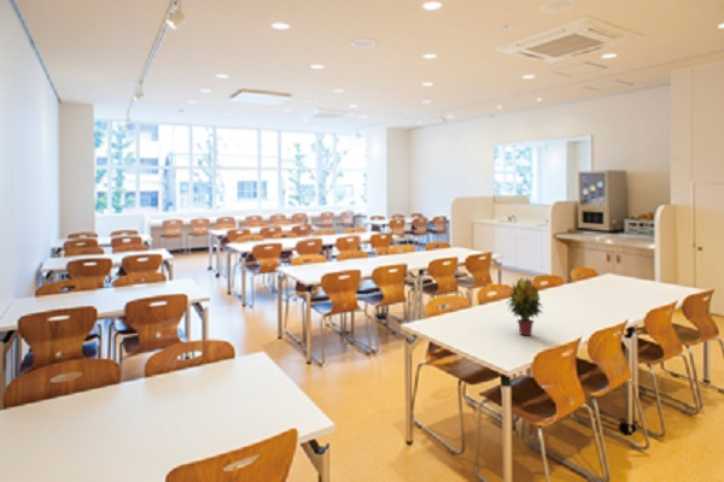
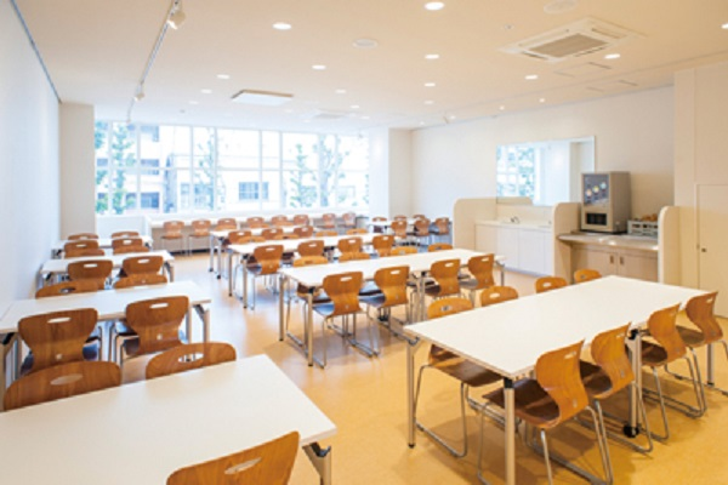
- potted plant [507,276,544,336]
